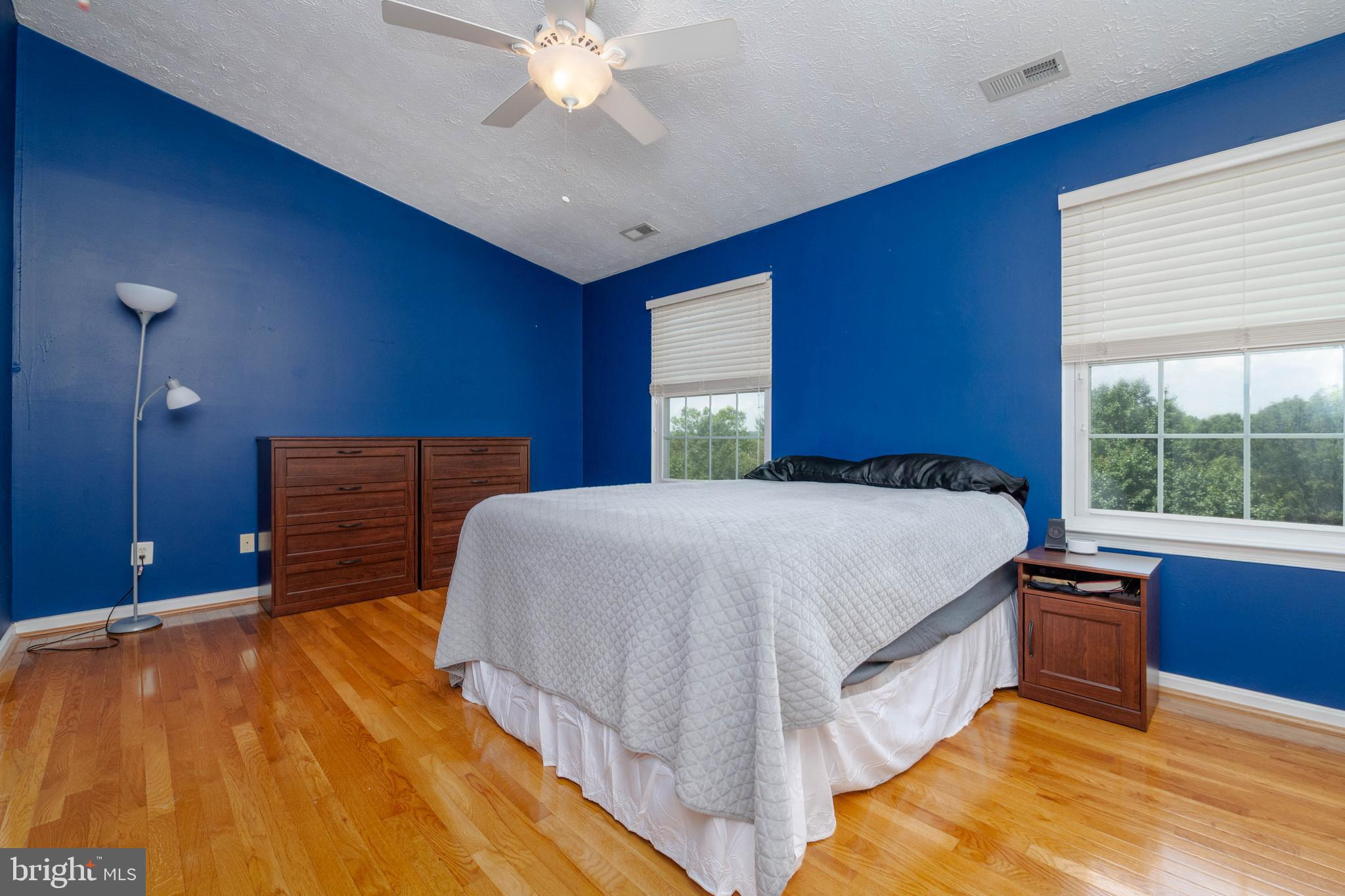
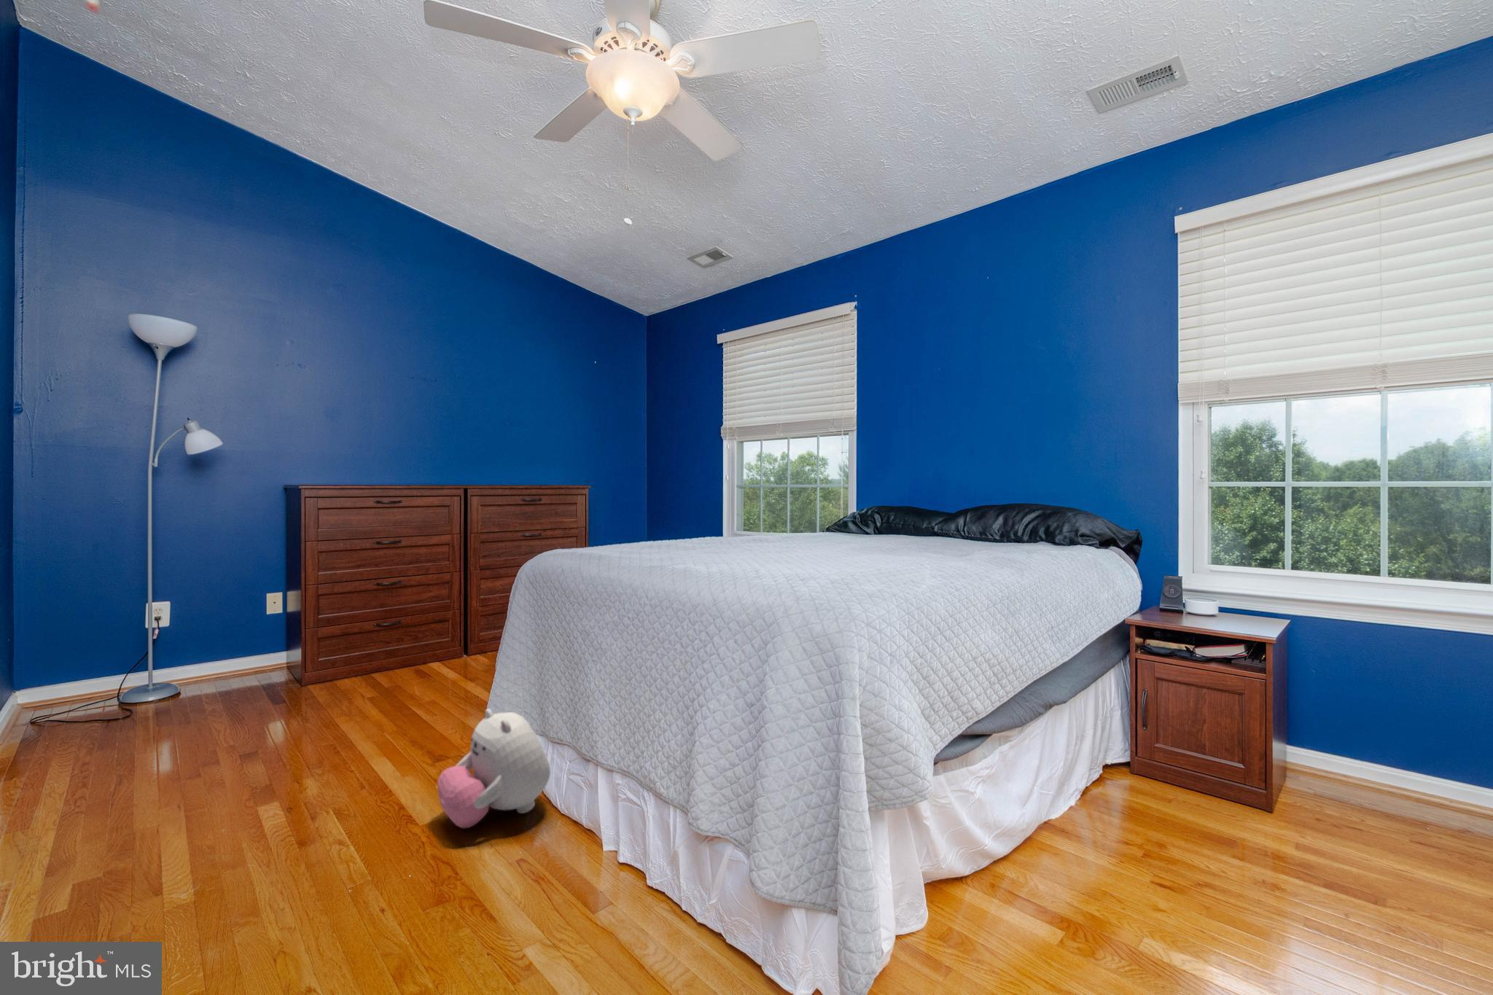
+ plush toy [436,707,551,828]
